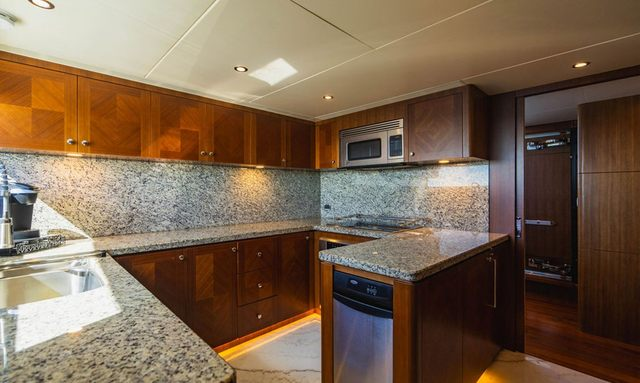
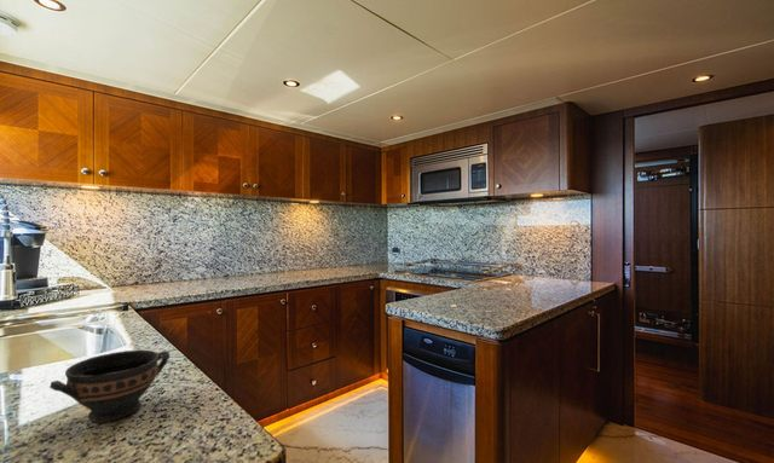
+ bowl [48,349,171,423]
